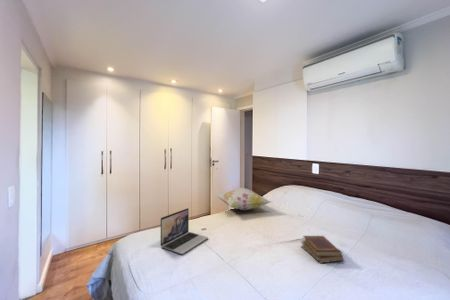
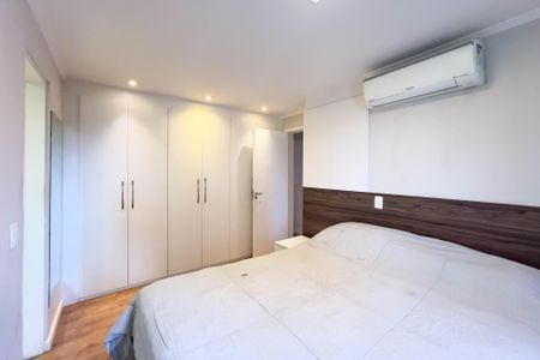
- book set [300,235,344,264]
- laptop [160,207,209,255]
- decorative pillow [216,187,271,211]
